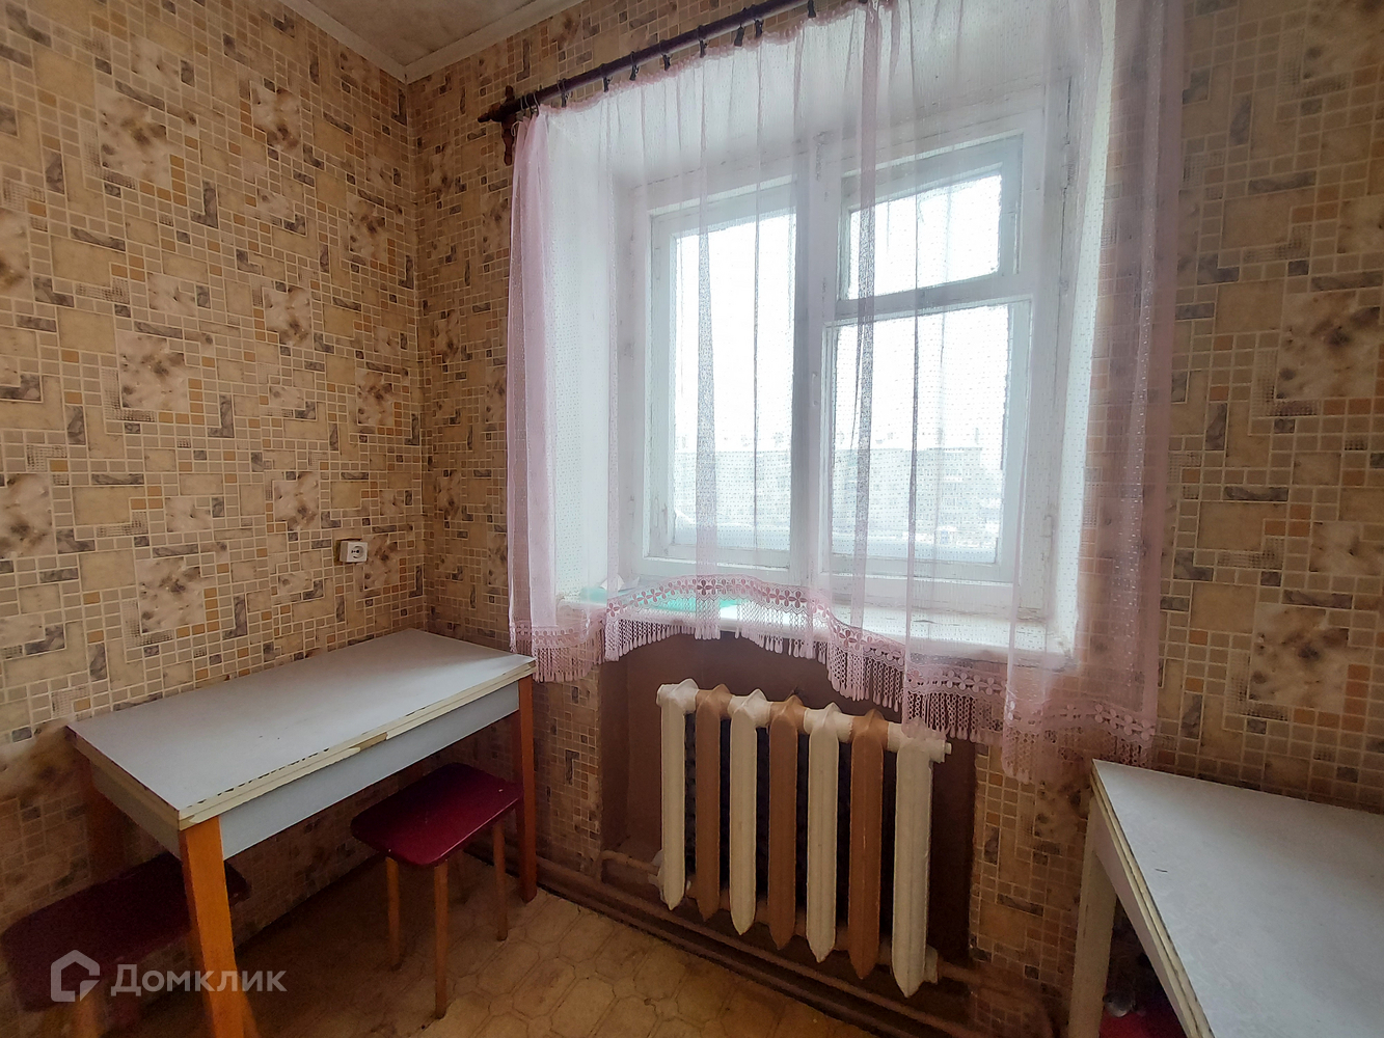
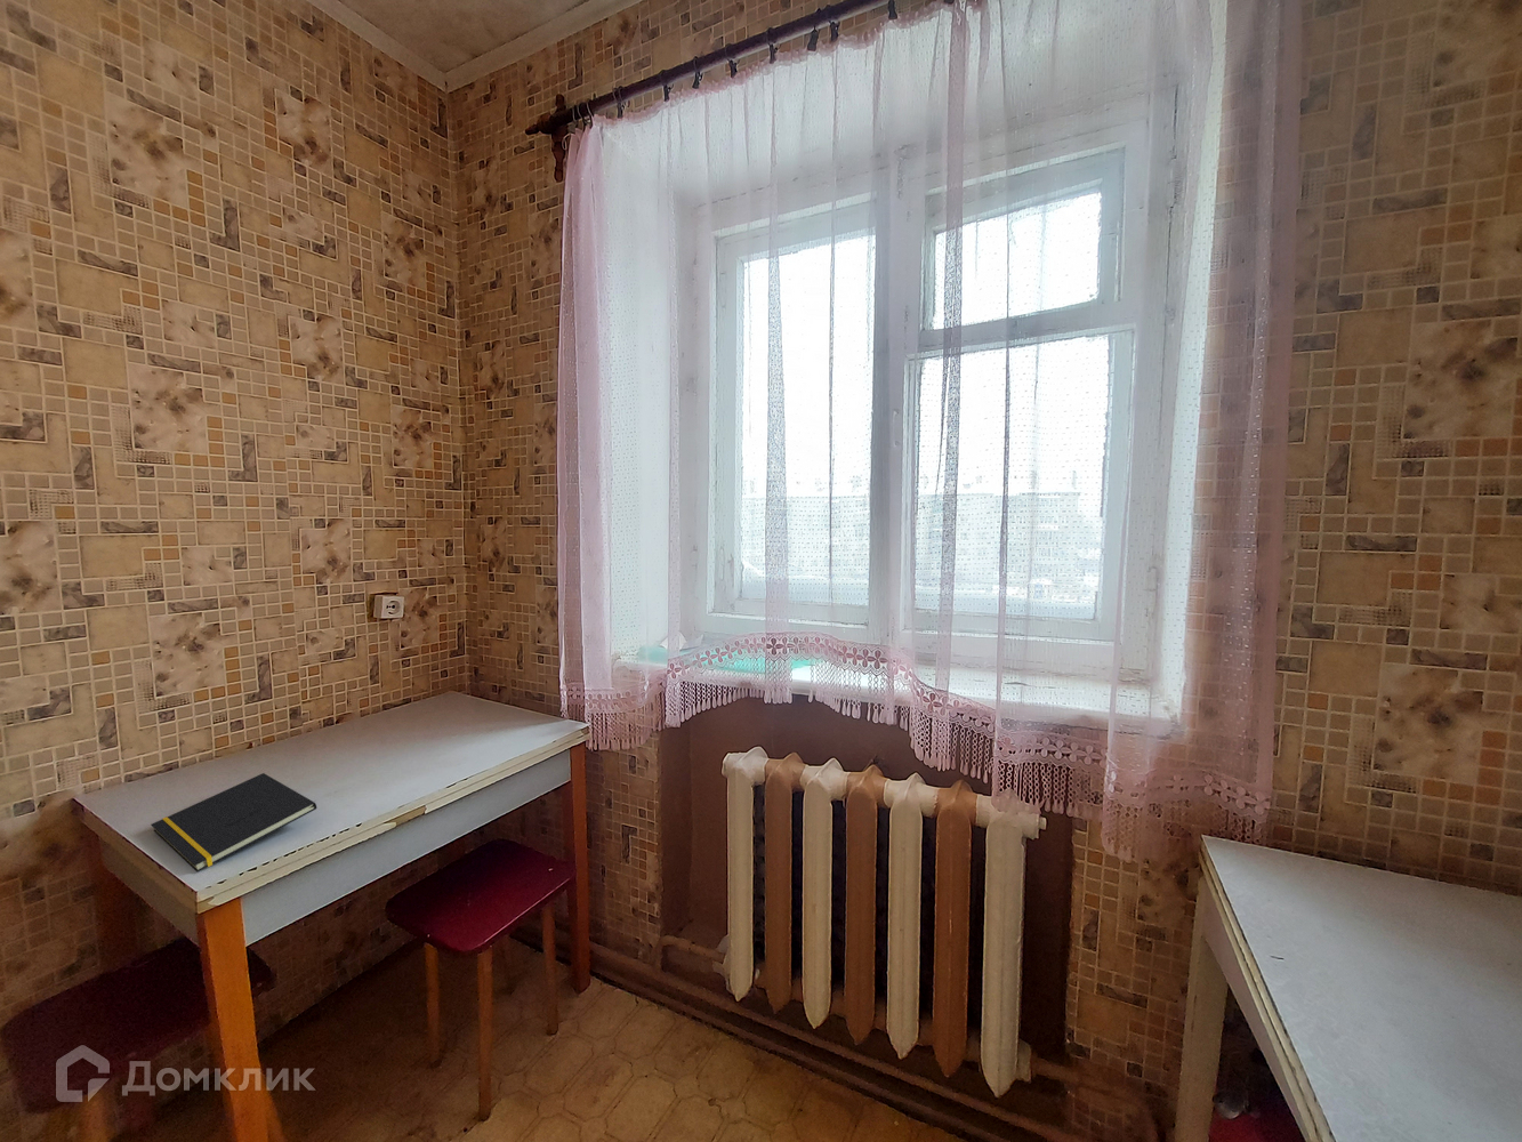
+ notepad [150,773,318,873]
